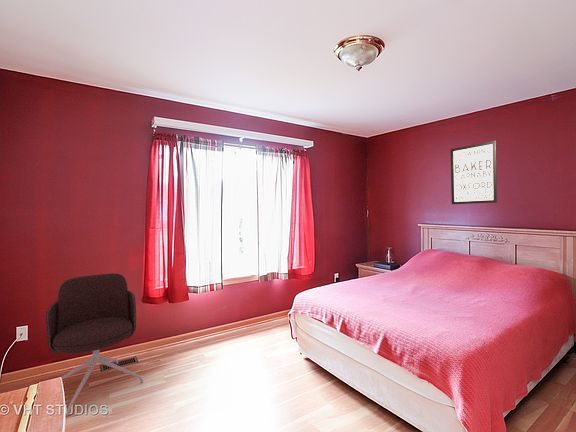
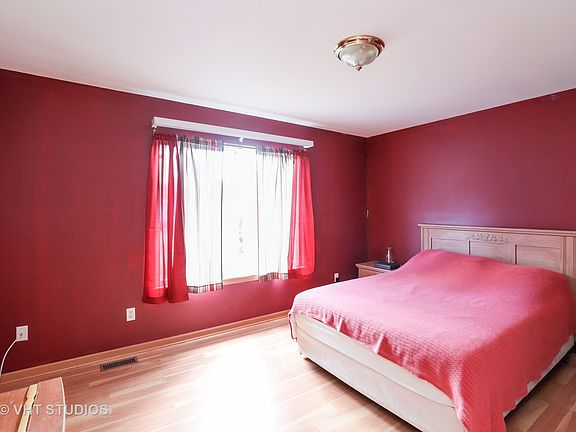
- wall art [450,140,498,205]
- office chair [45,272,144,417]
